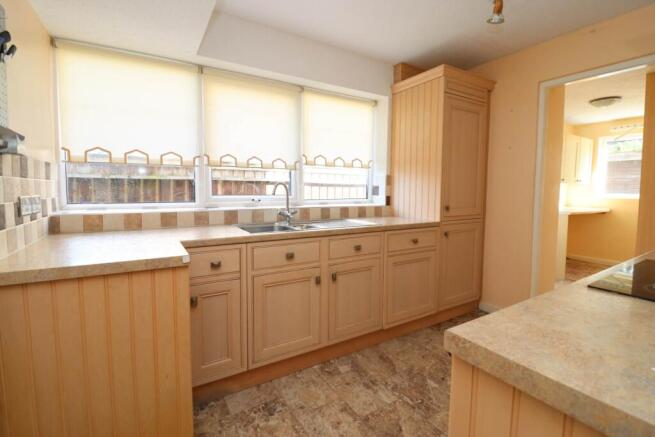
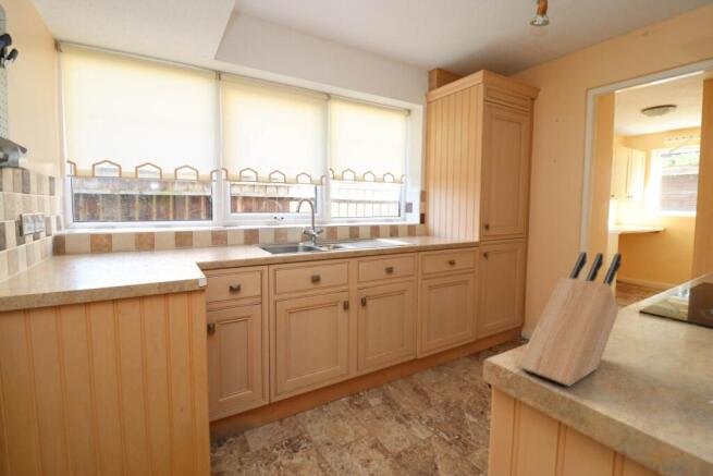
+ knife block [517,251,623,388]
